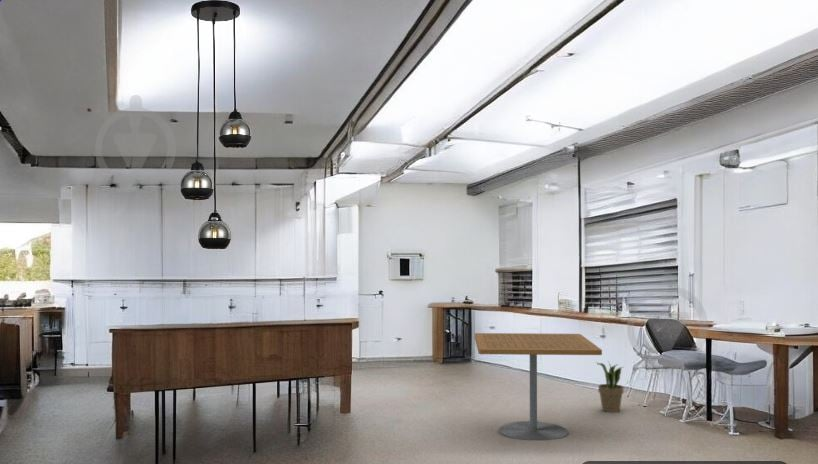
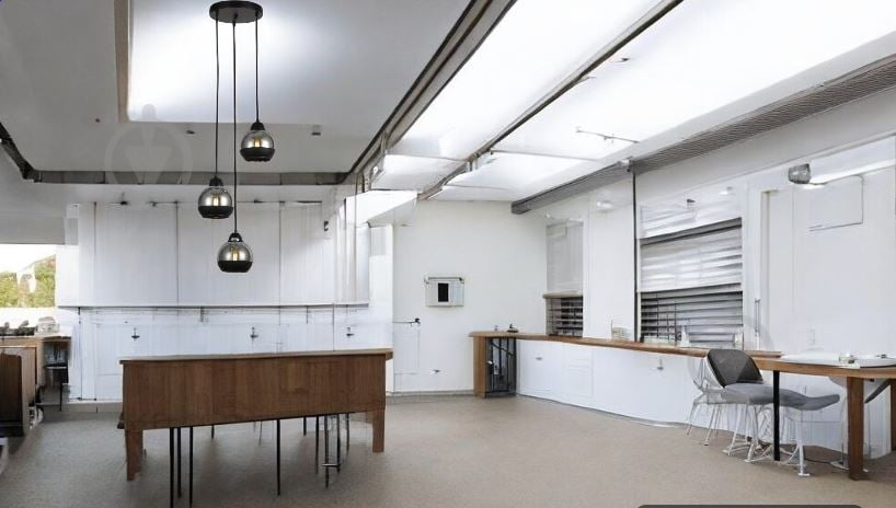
- potted plant [595,361,624,413]
- dining table [474,332,603,441]
